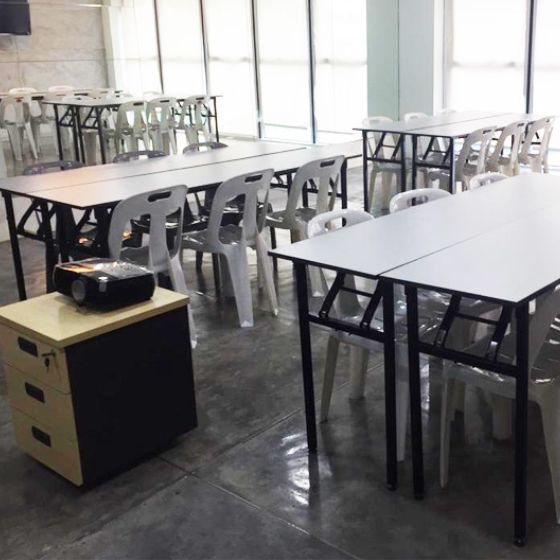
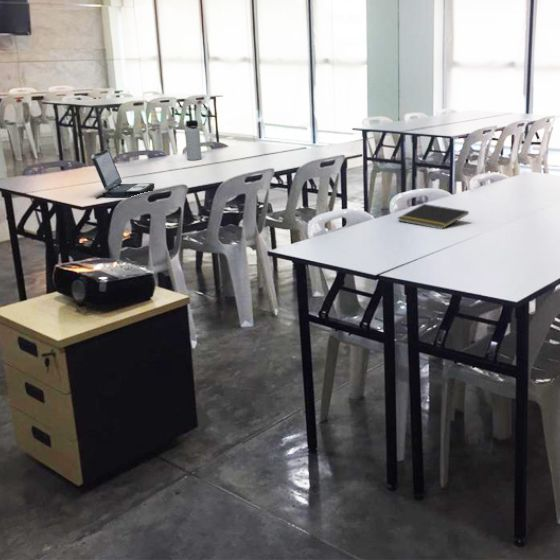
+ notepad [397,203,470,230]
+ laptop [90,149,156,199]
+ water bottle [184,119,202,161]
